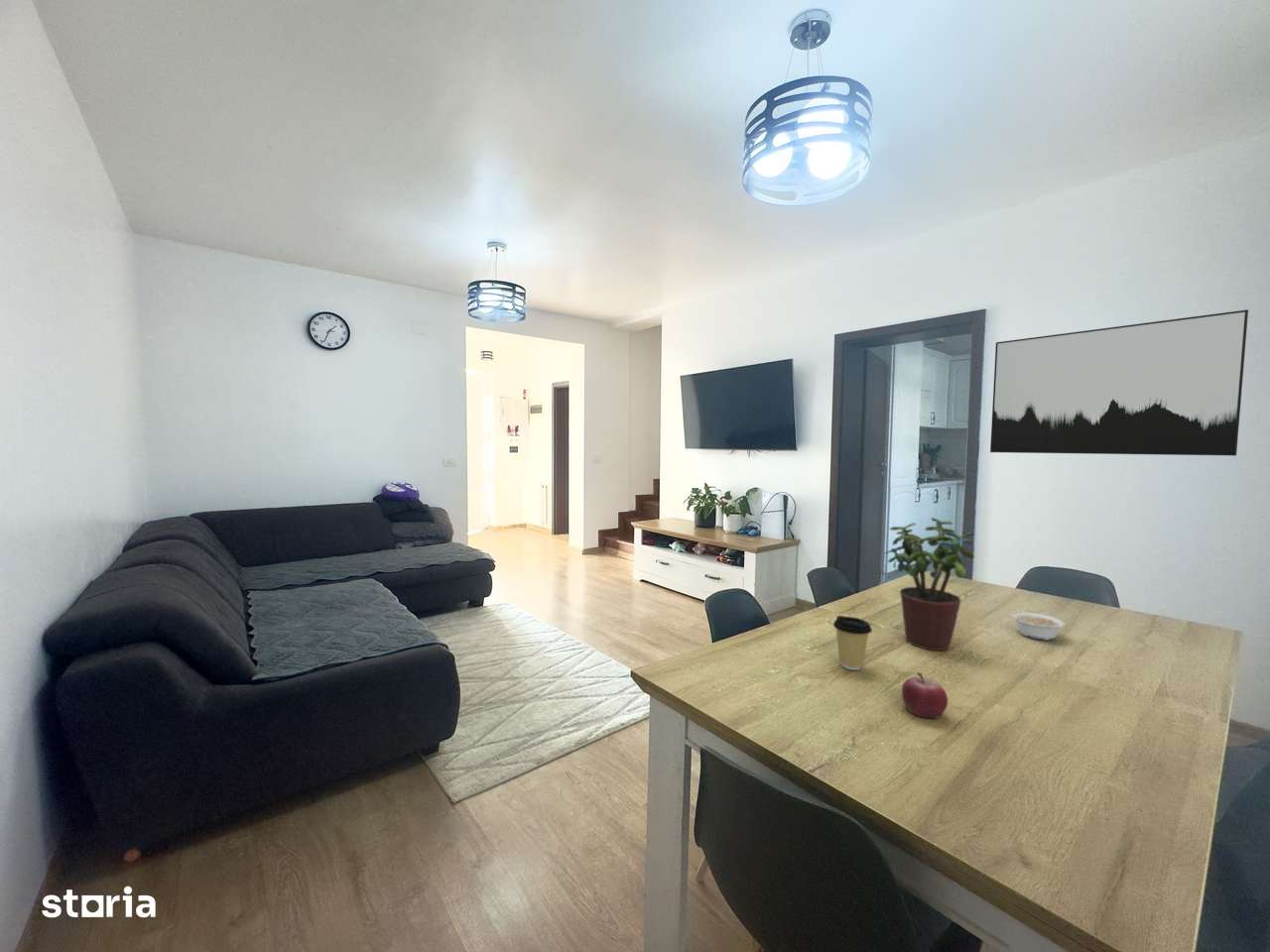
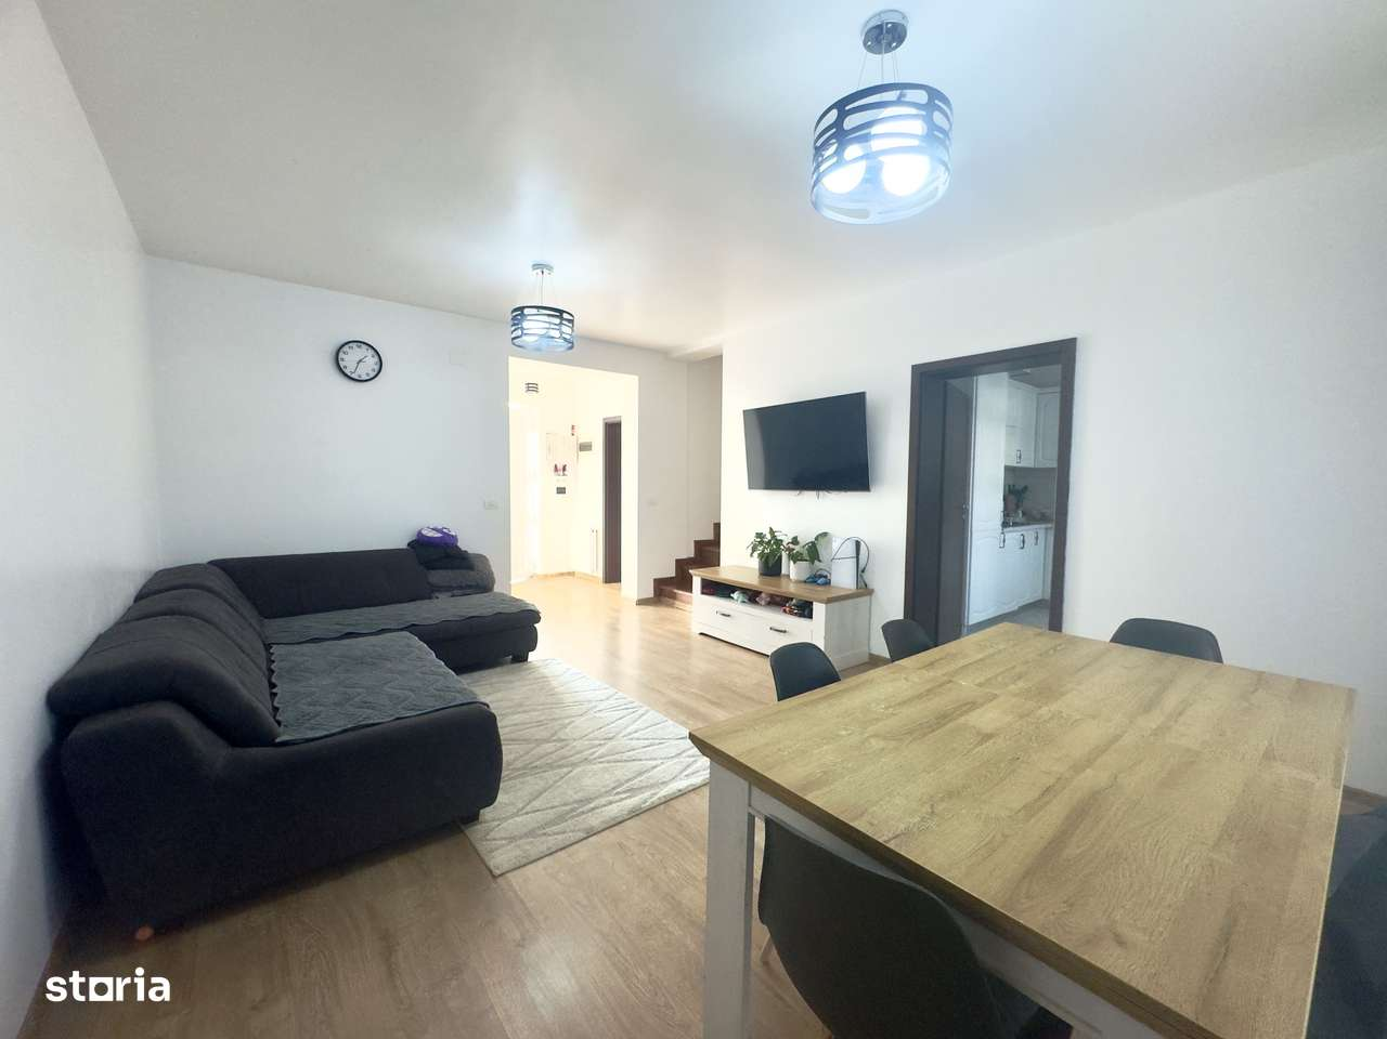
- coffee cup [832,615,873,671]
- potted plant [884,517,975,652]
- fruit [901,671,949,719]
- wall art [989,308,1249,457]
- legume [1007,612,1066,641]
